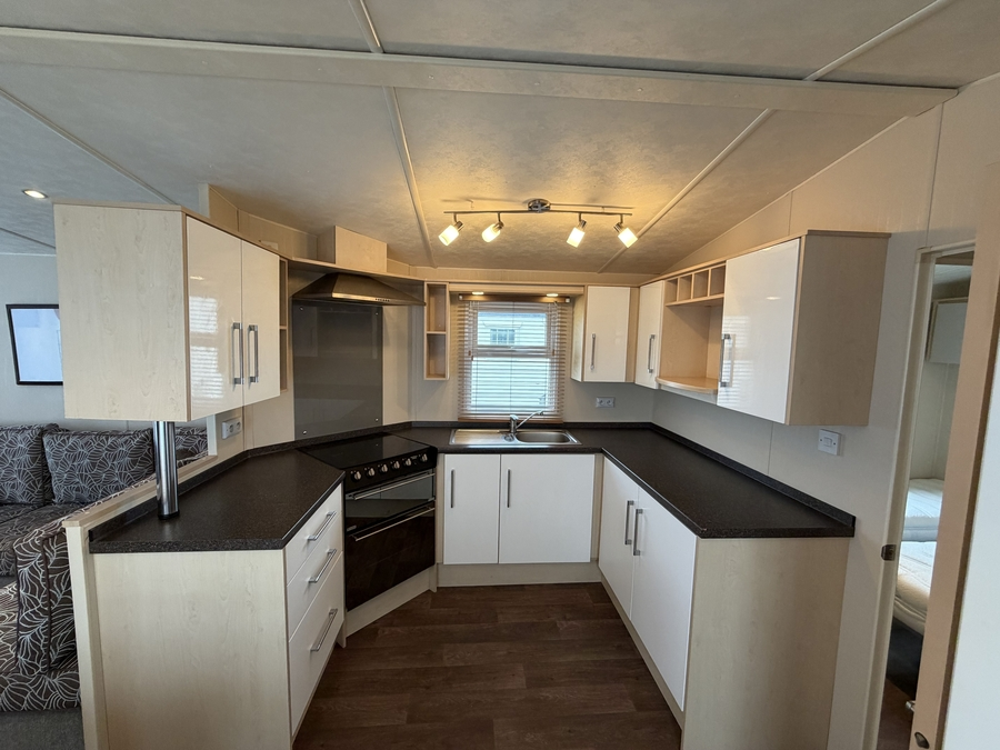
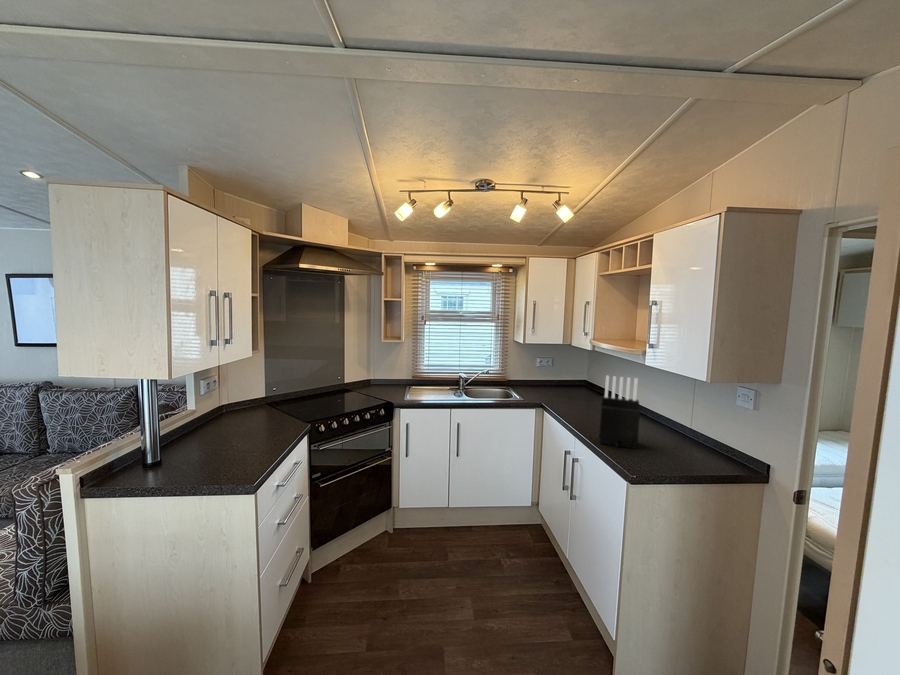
+ knife block [598,375,641,450]
